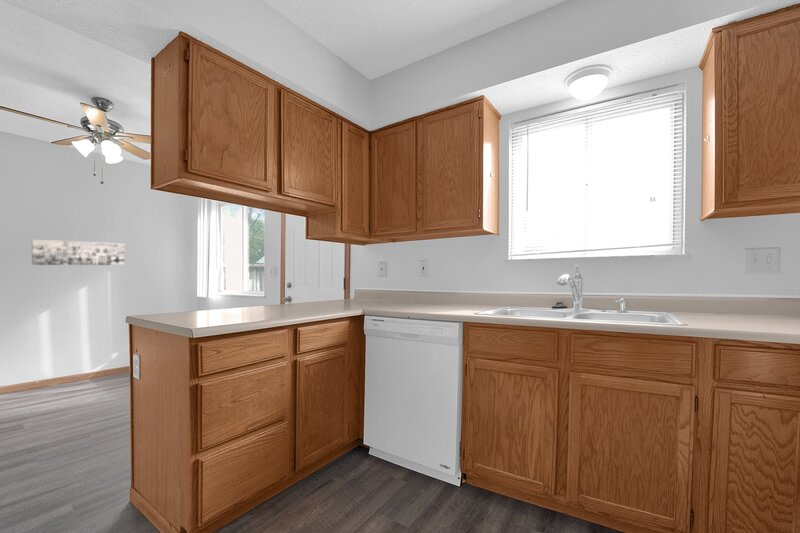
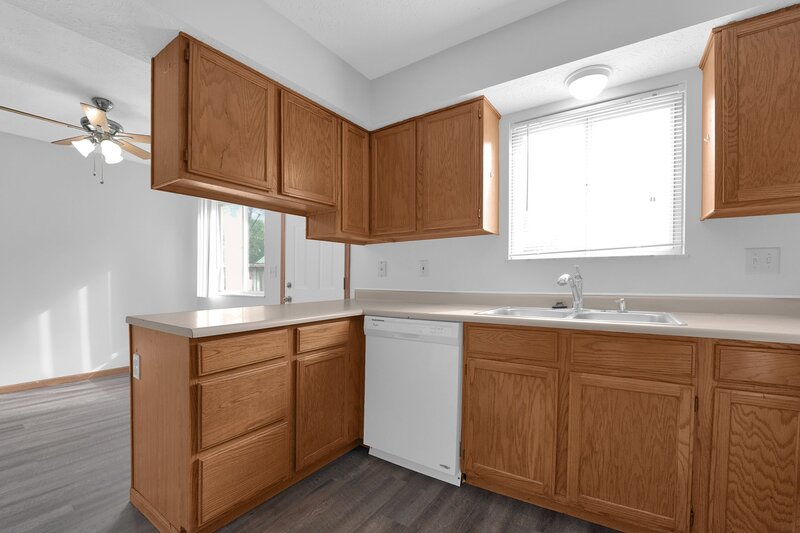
- wall art [31,239,125,266]
